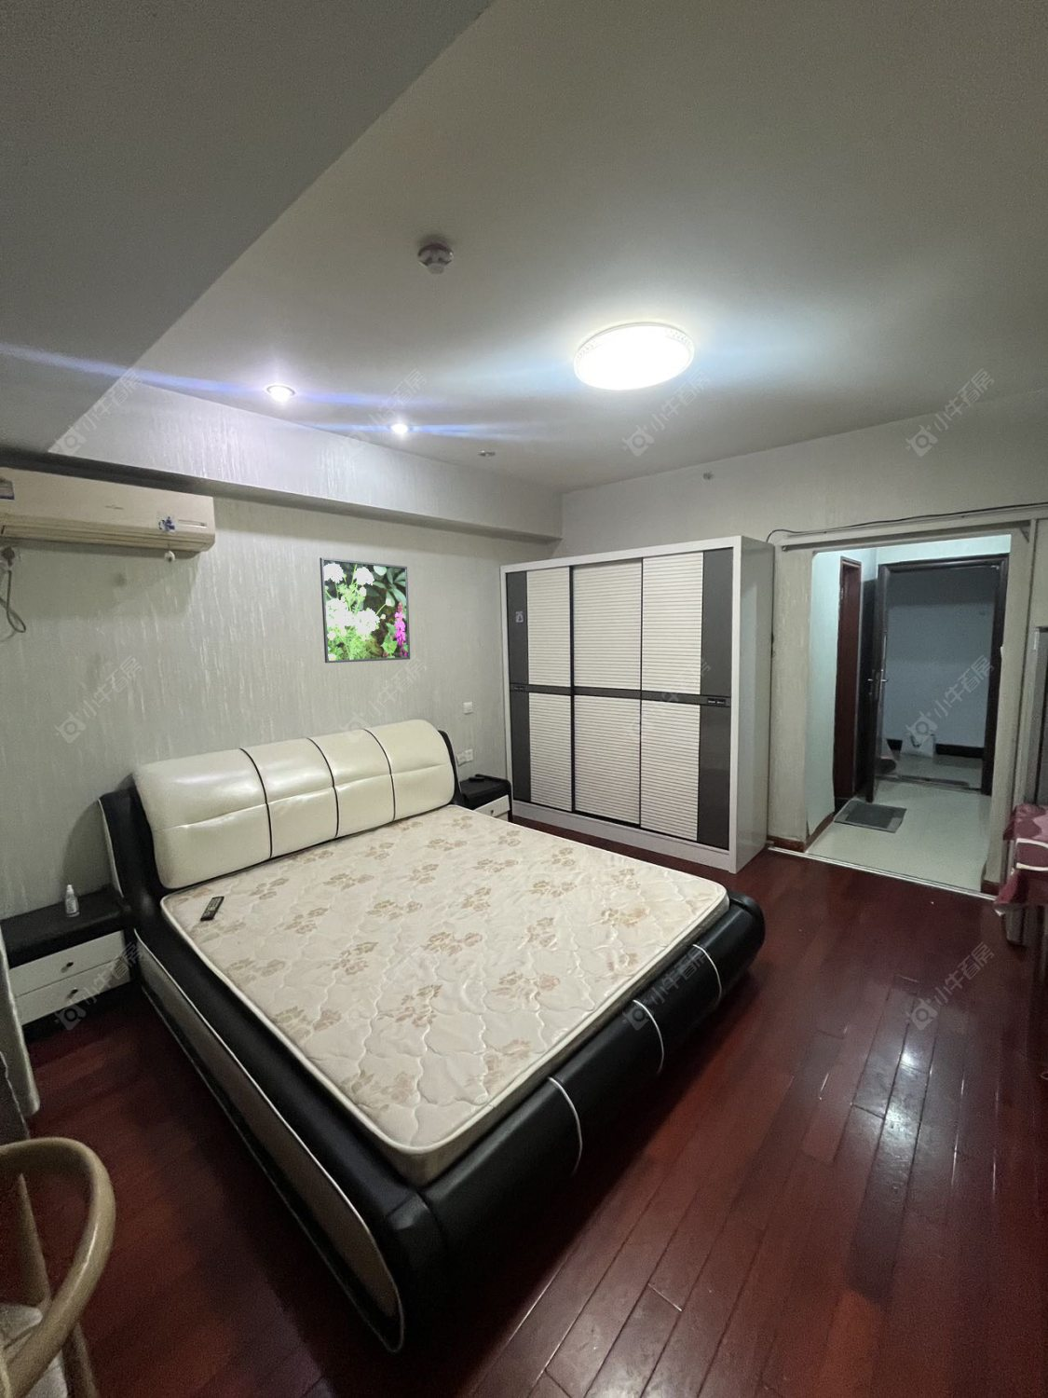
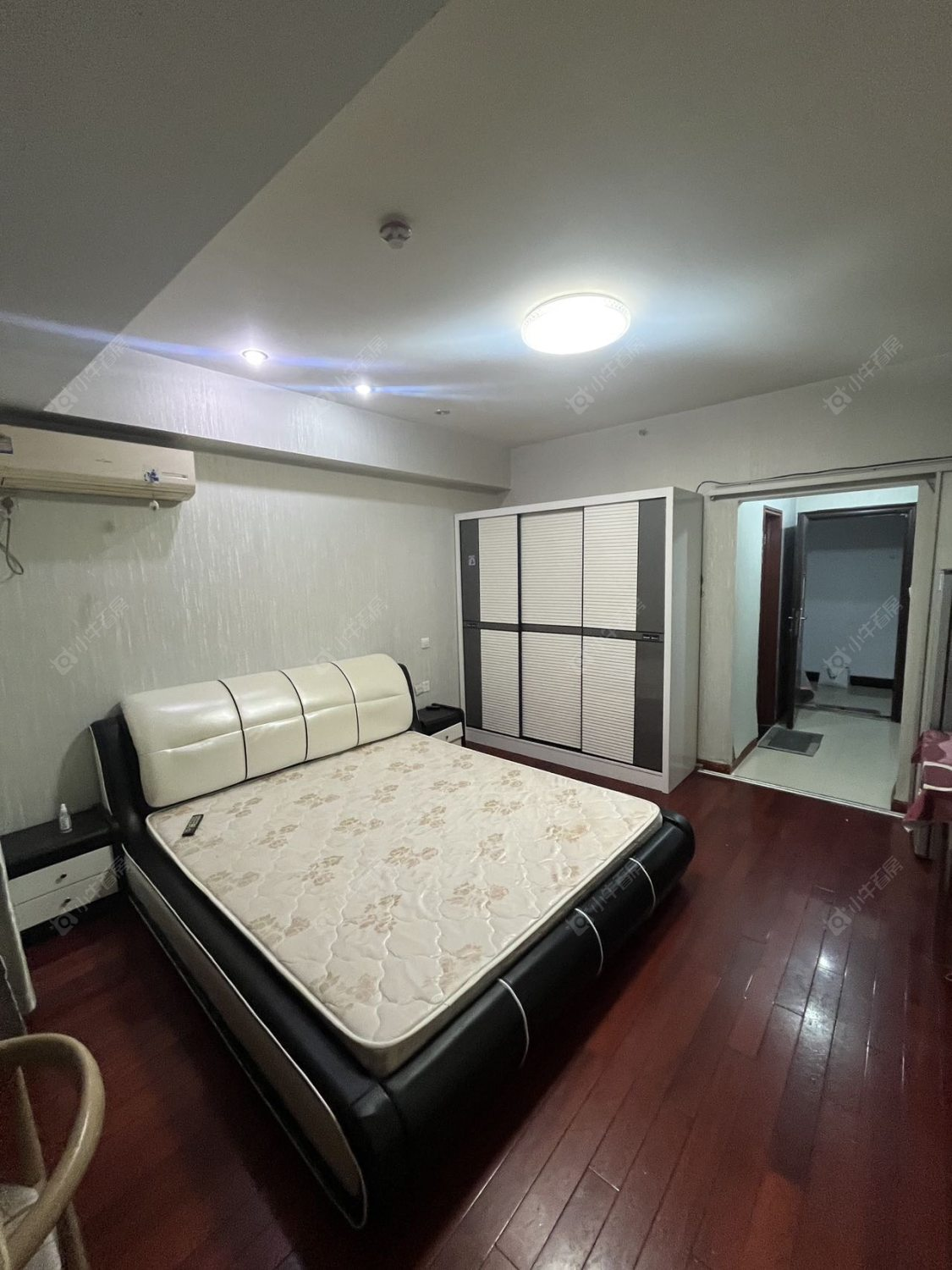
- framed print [318,556,411,664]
